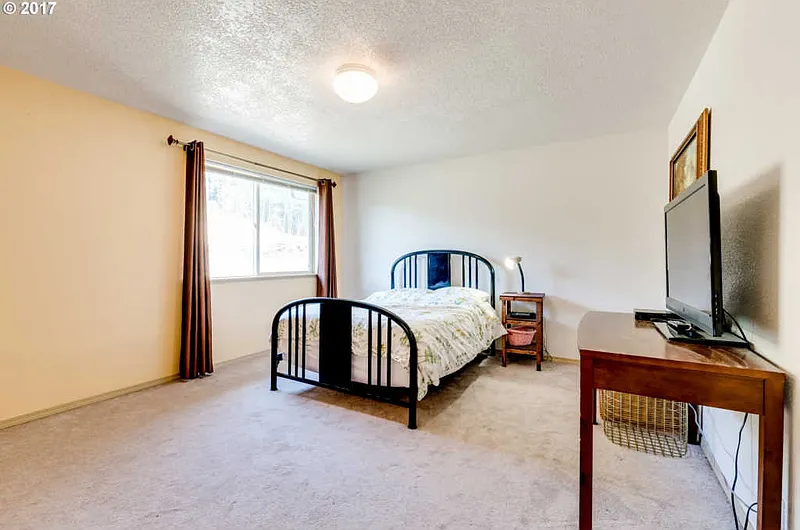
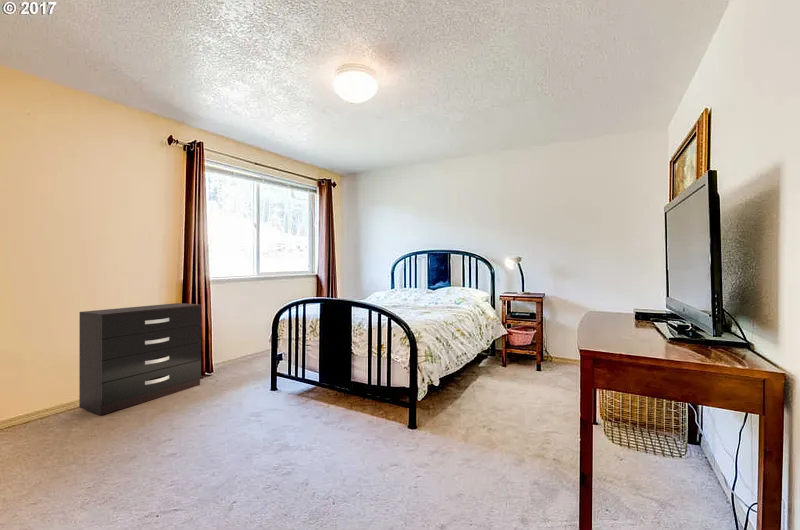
+ dresser [78,302,202,416]
